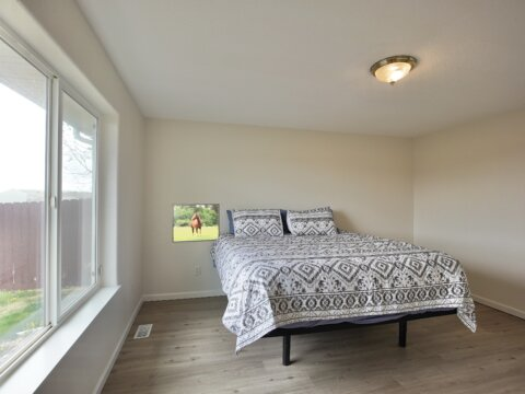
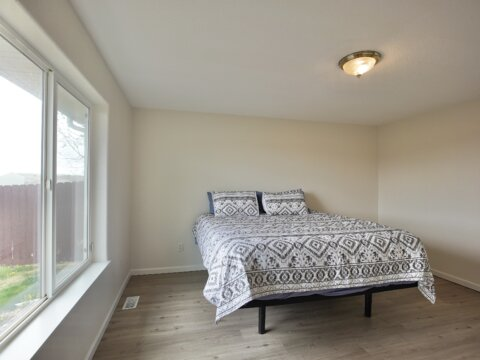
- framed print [171,202,221,244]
